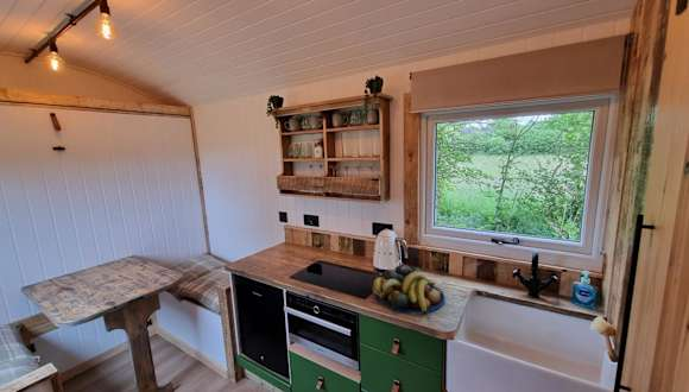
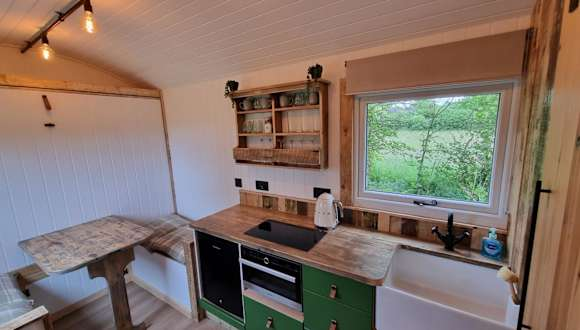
- fruit bowl [372,264,445,316]
